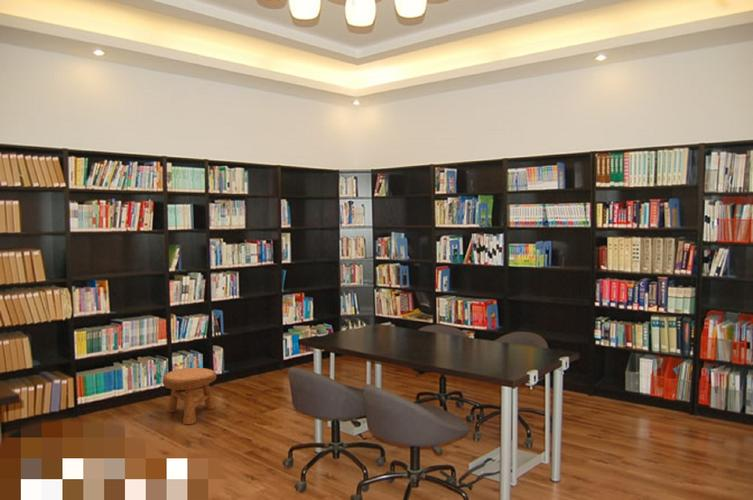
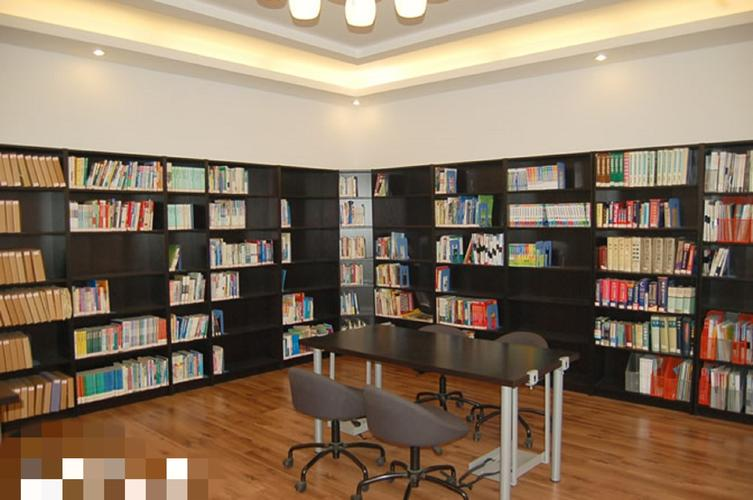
- stool [162,367,217,425]
